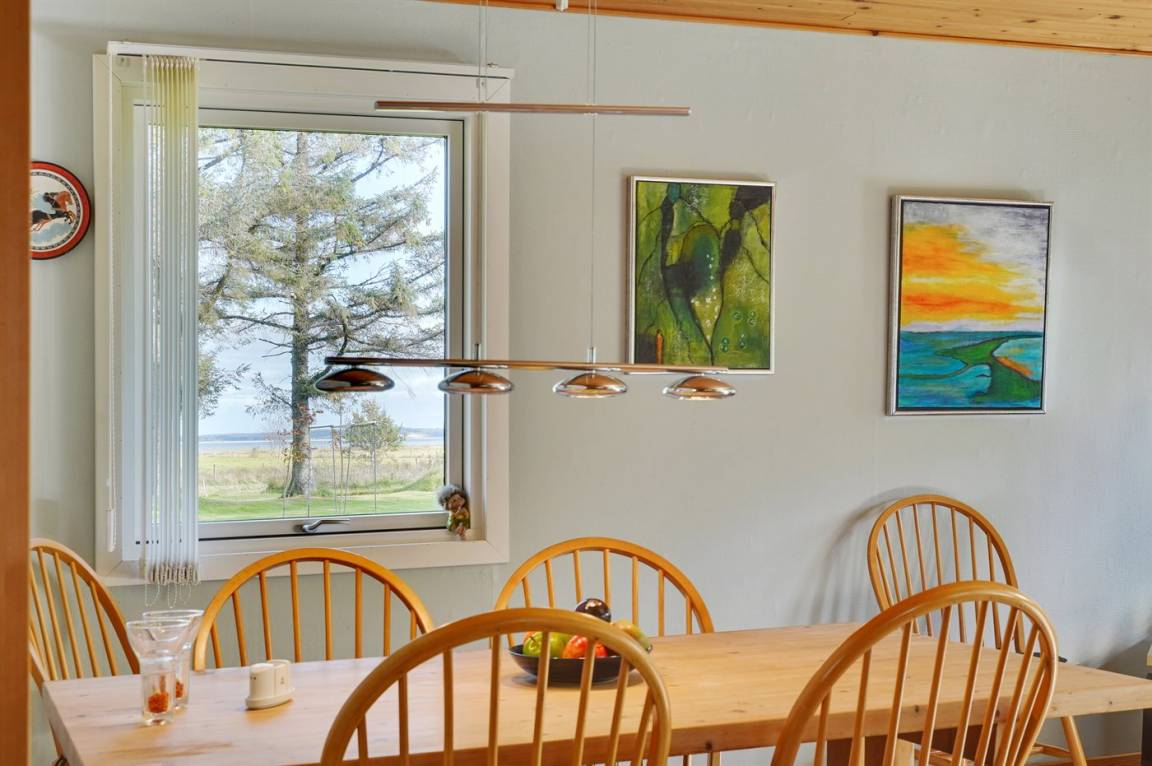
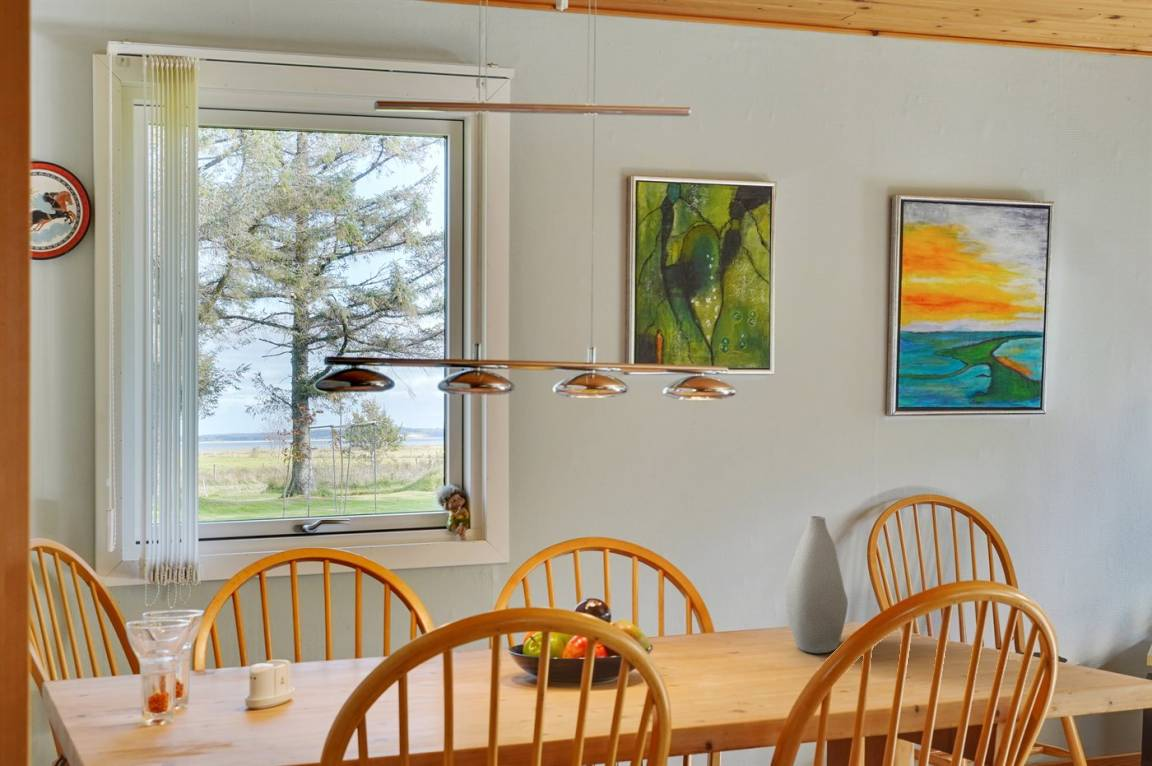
+ vase [785,515,849,654]
